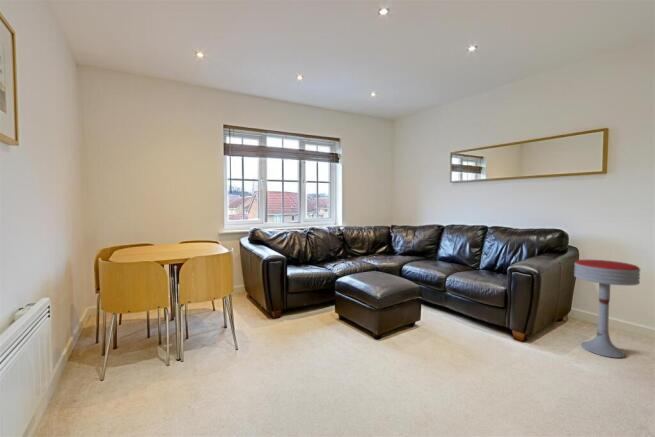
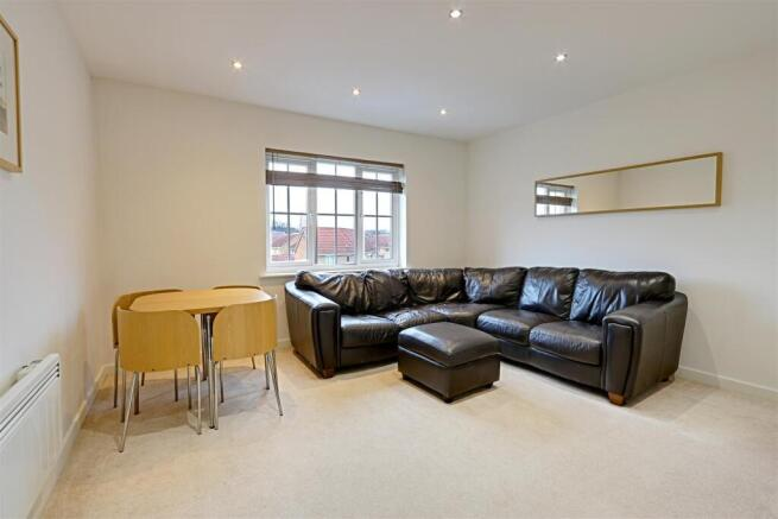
- bar stool [573,259,641,359]
